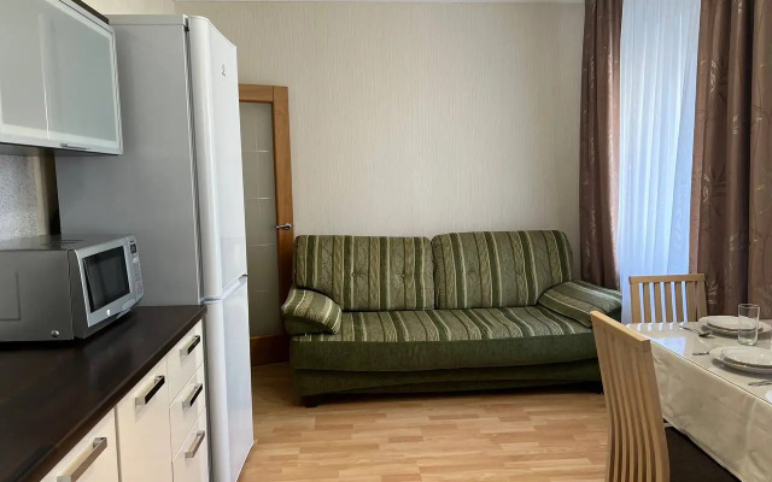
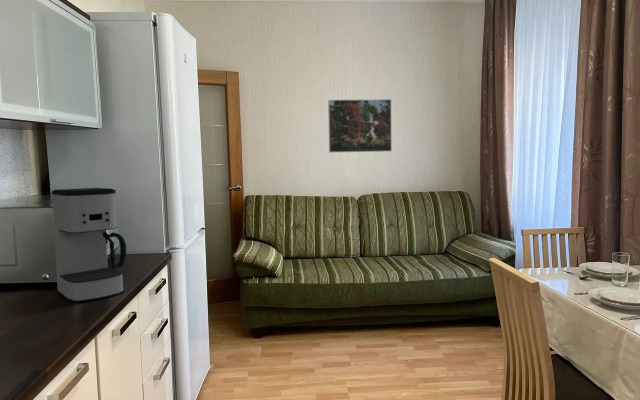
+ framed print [327,98,393,153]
+ coffee maker [51,187,127,303]
